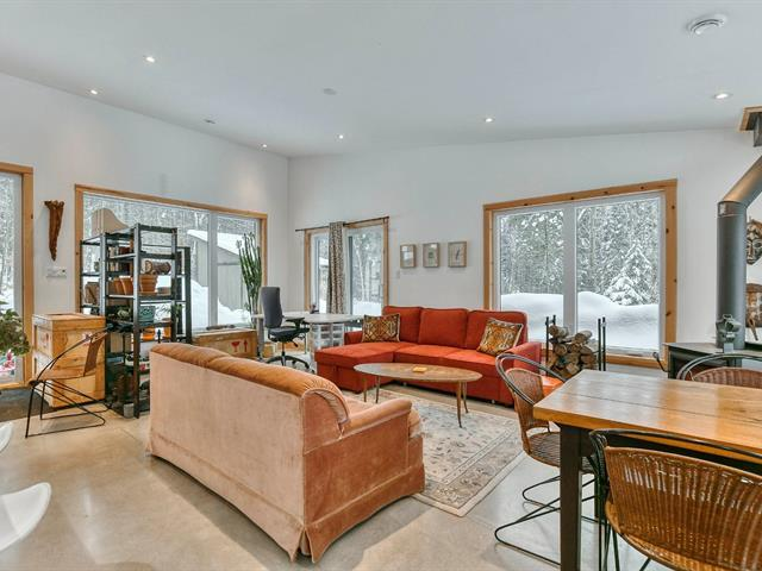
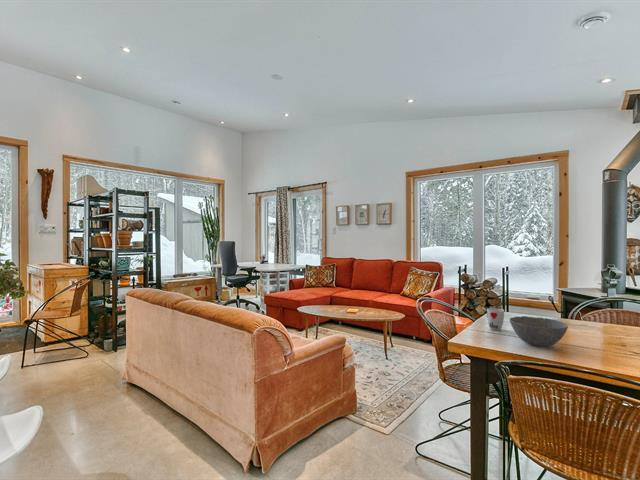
+ cup [486,307,505,331]
+ bowl [508,315,569,347]
